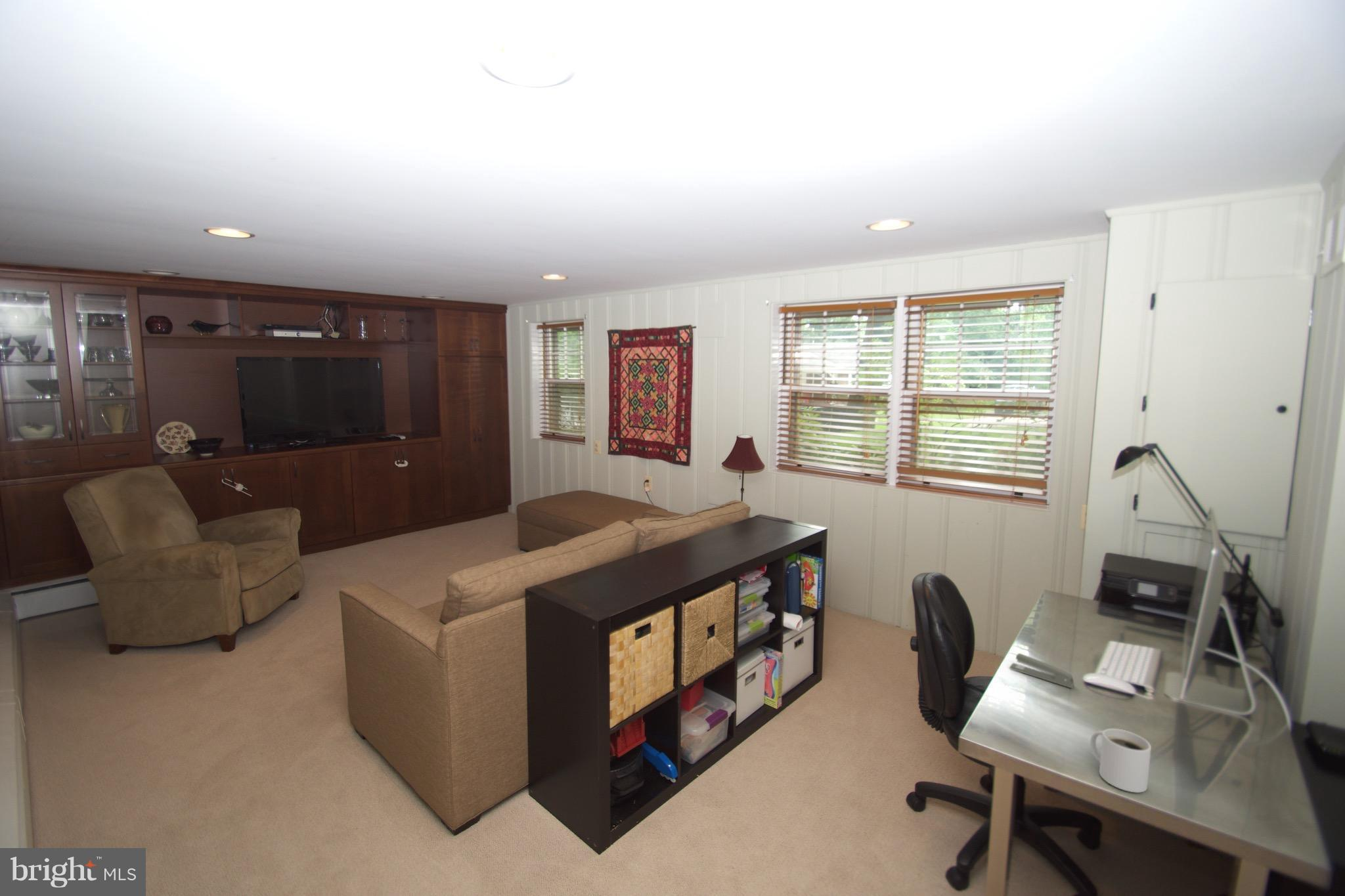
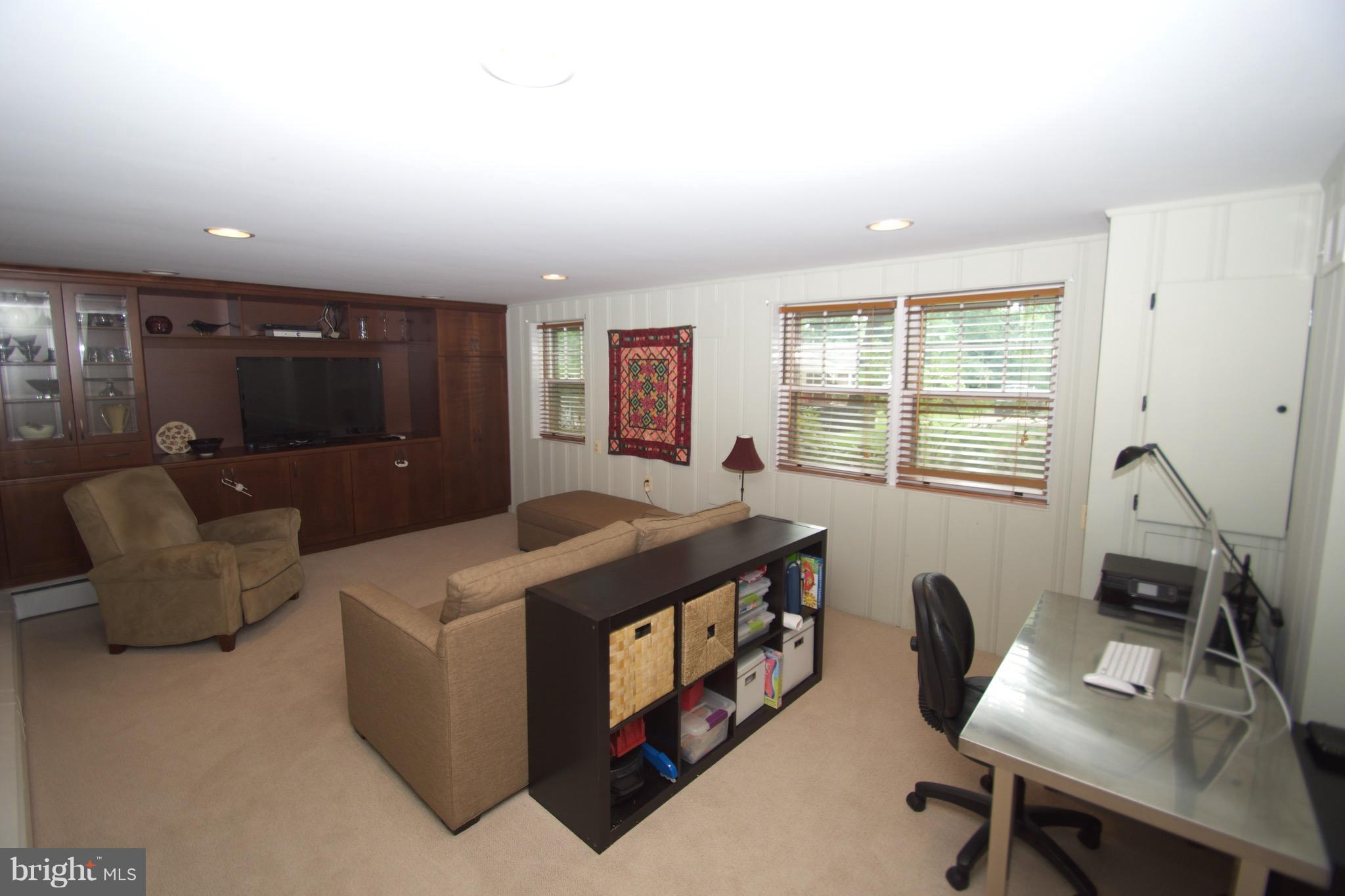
- stapler [1009,652,1075,689]
- mug [1090,728,1152,794]
